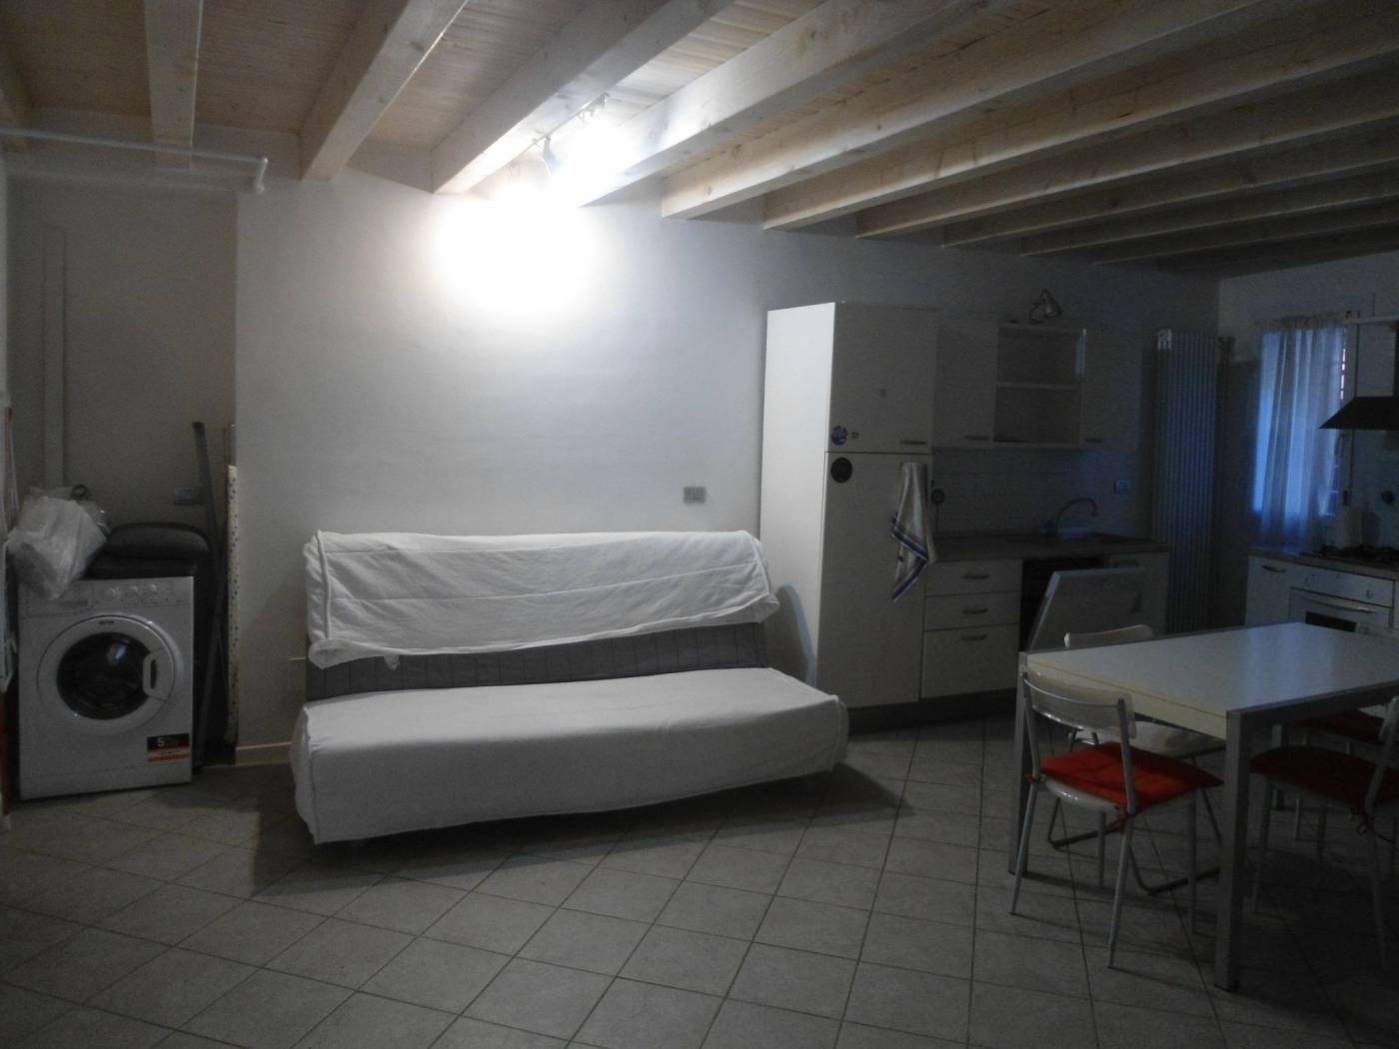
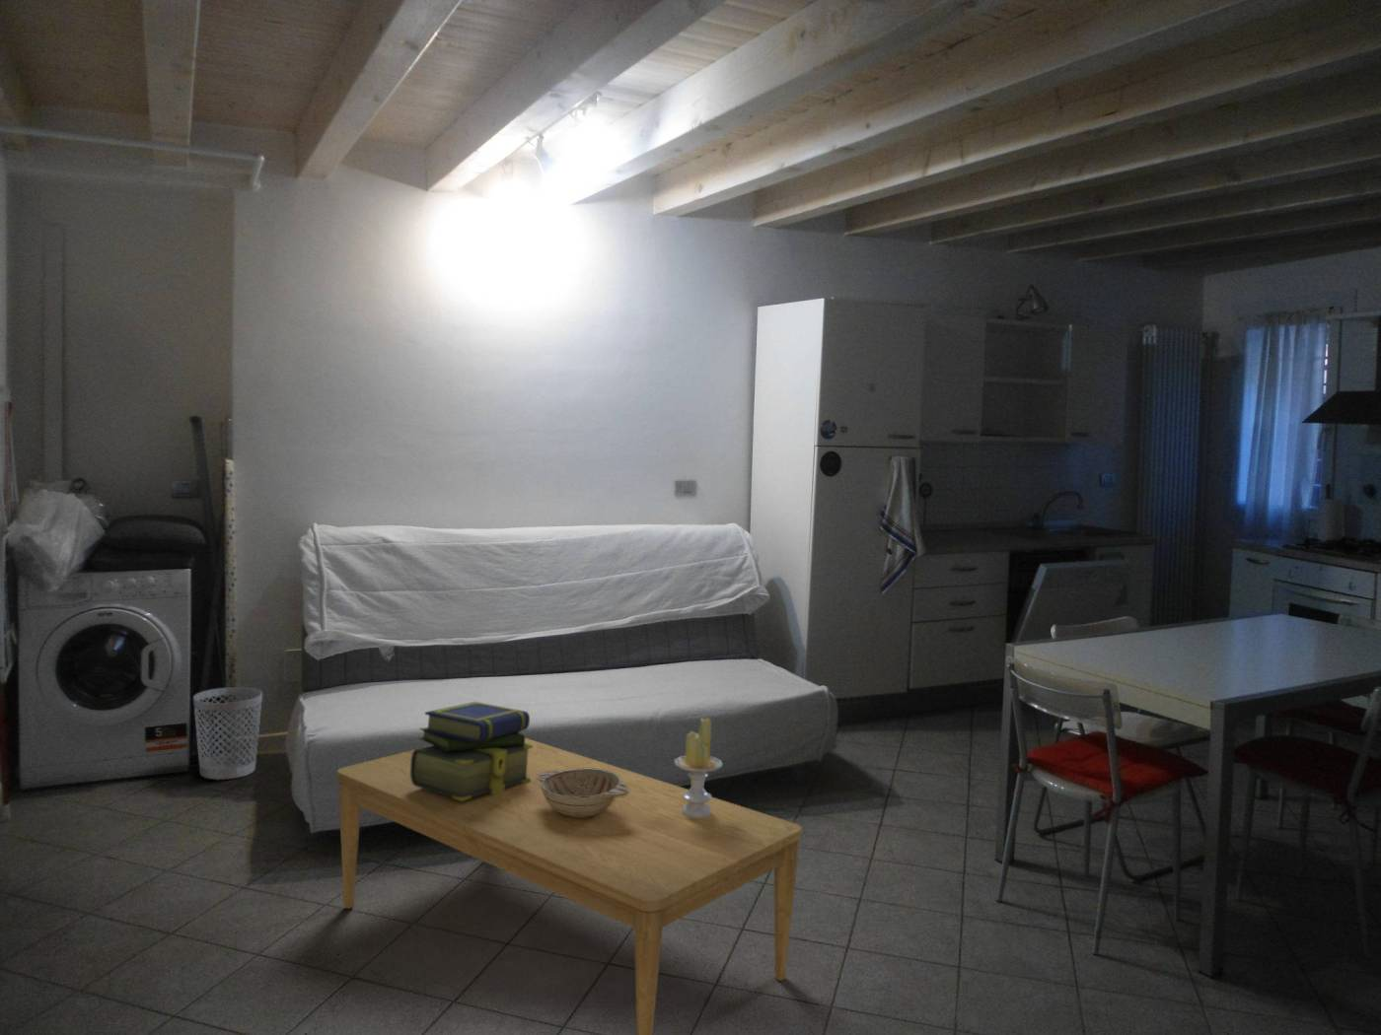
+ coffee table [336,737,803,1035]
+ wastebasket [192,686,263,781]
+ candle [674,716,724,819]
+ stack of books [410,701,533,801]
+ decorative bowl [536,768,631,819]
